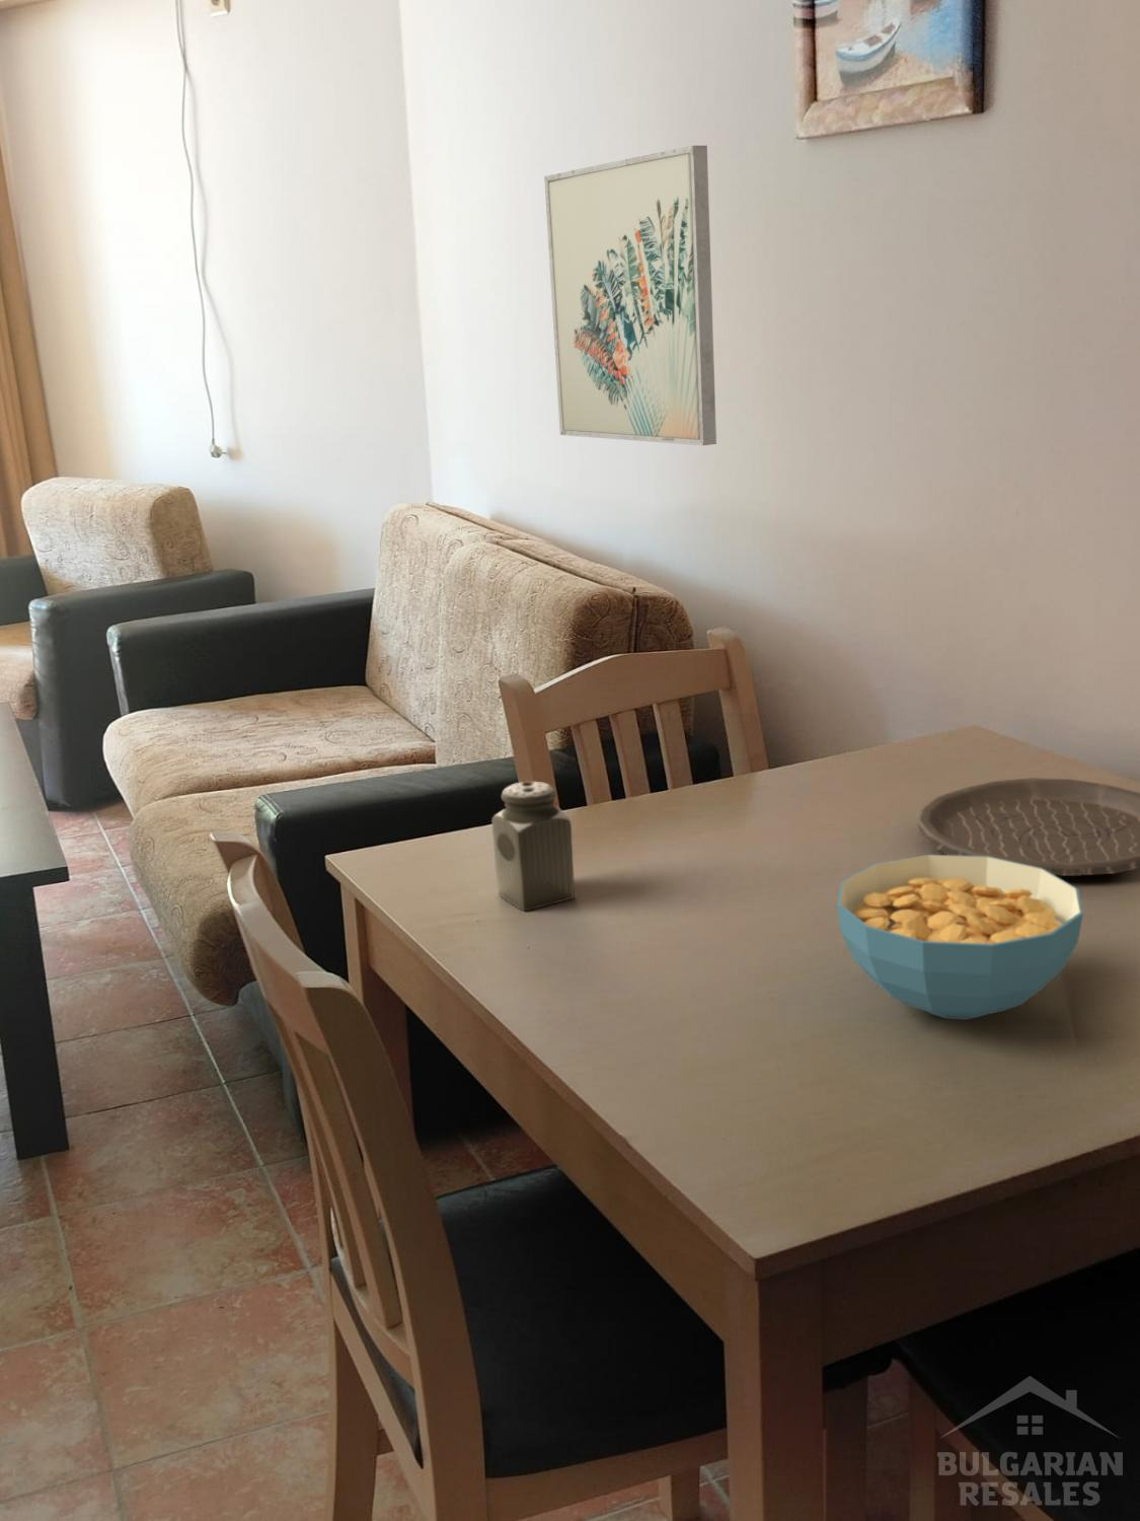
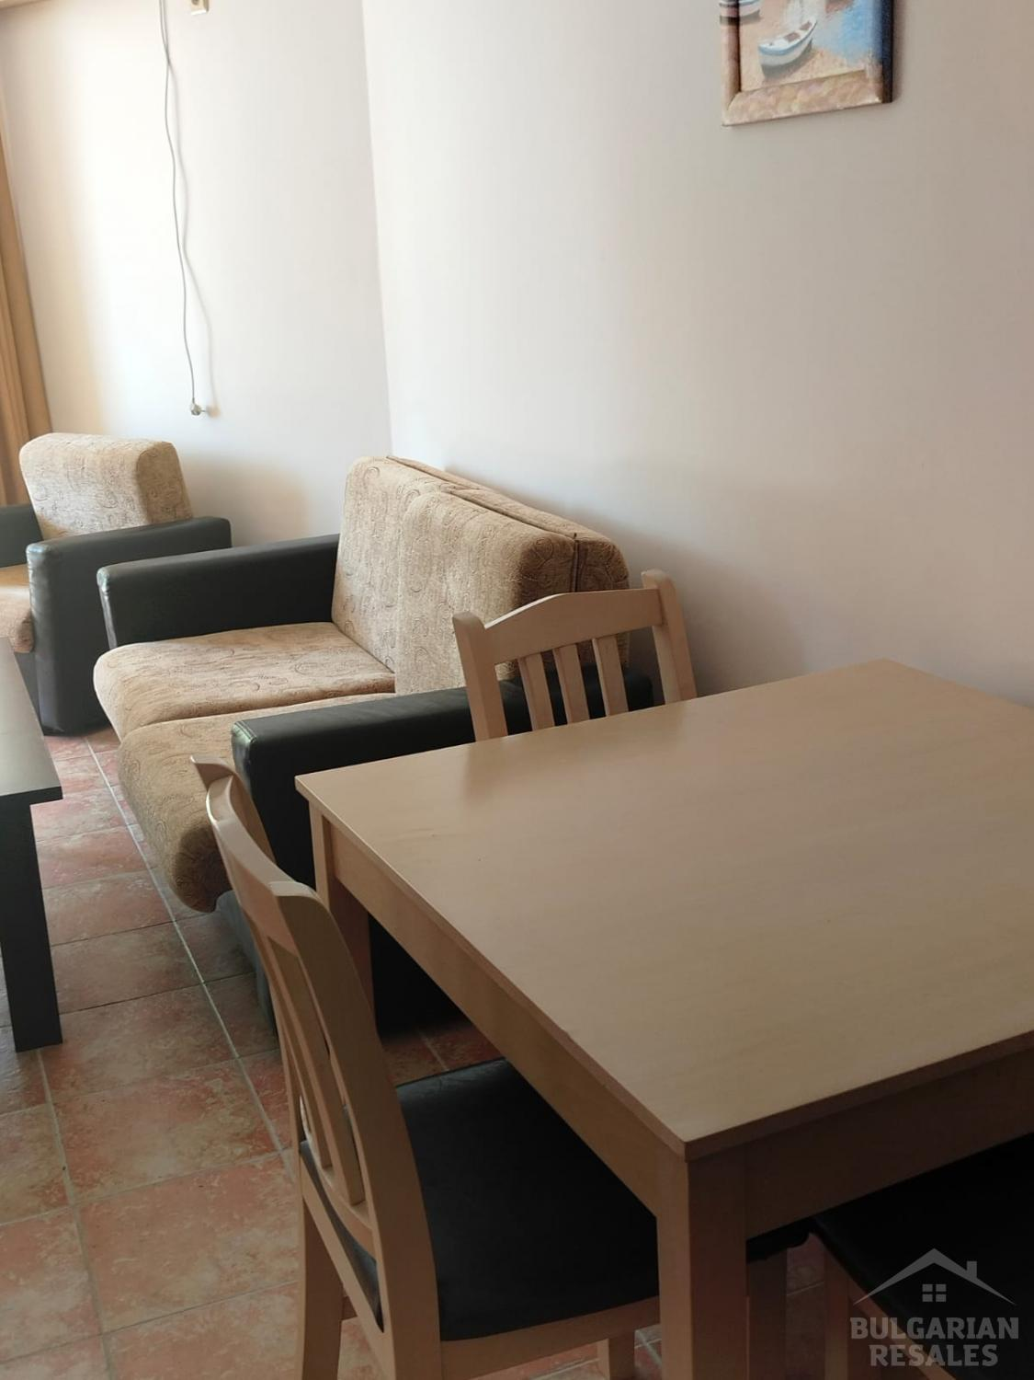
- plate [917,777,1140,877]
- cereal bowl [836,854,1084,1022]
- salt shaker [491,781,576,911]
- wall art [544,145,717,447]
